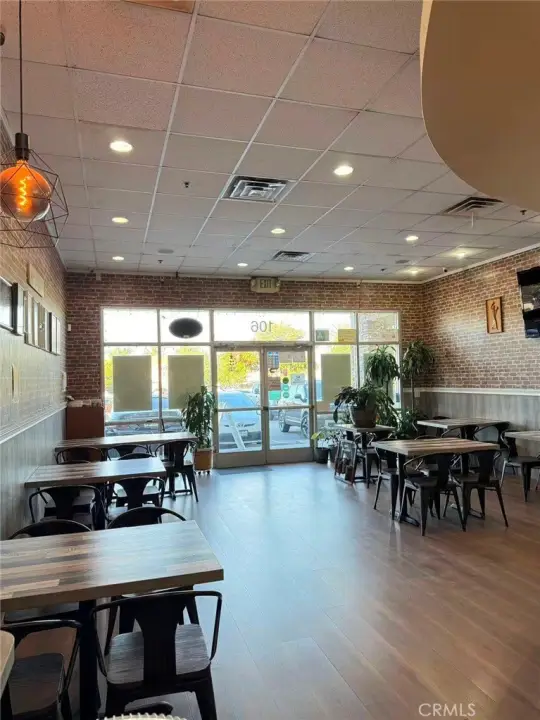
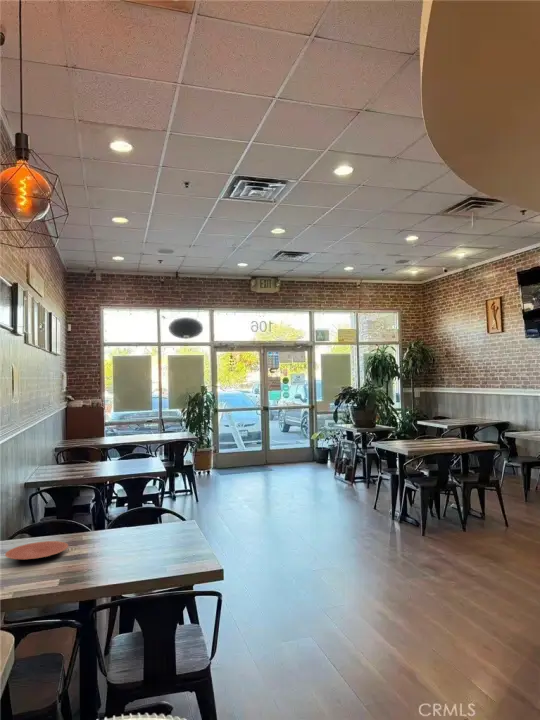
+ plate [4,540,69,560]
